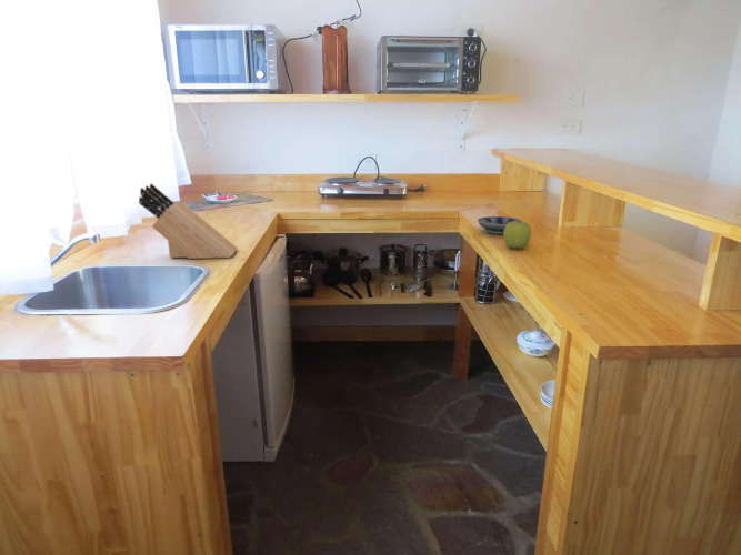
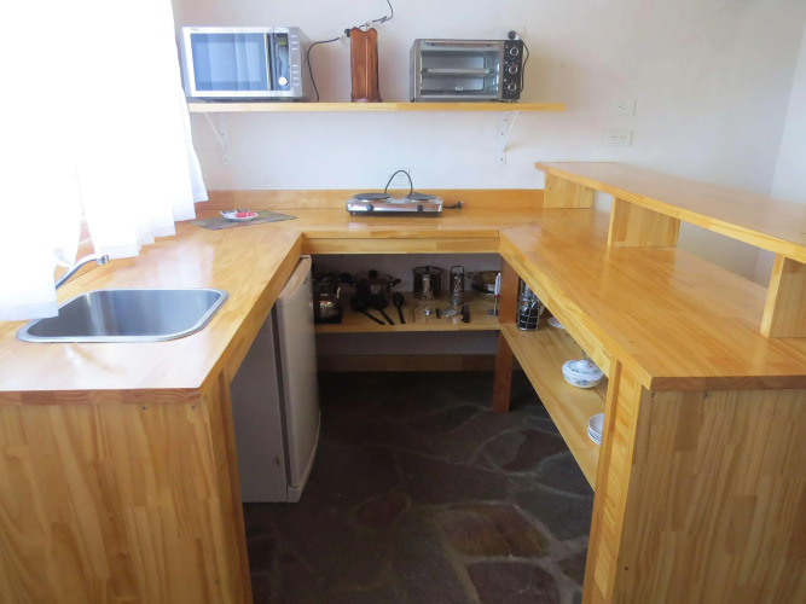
- bowl [477,215,523,235]
- knife block [138,182,239,260]
- apple [502,221,532,250]
